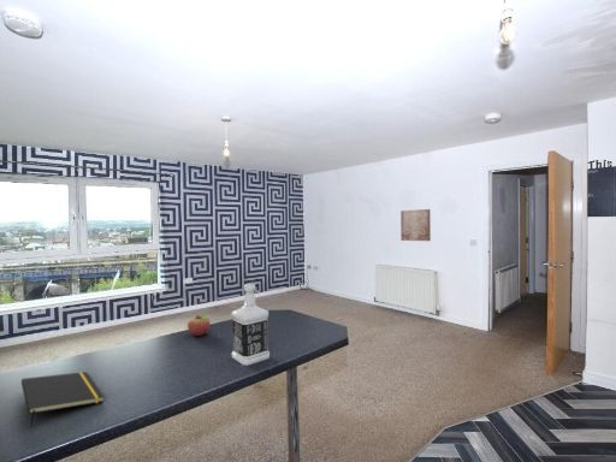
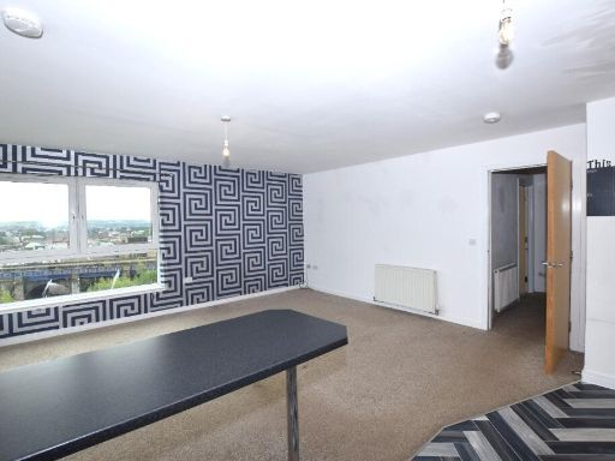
- fruit [186,312,212,337]
- notepad [20,371,106,428]
- bottle [230,283,271,367]
- wall art [399,208,432,242]
